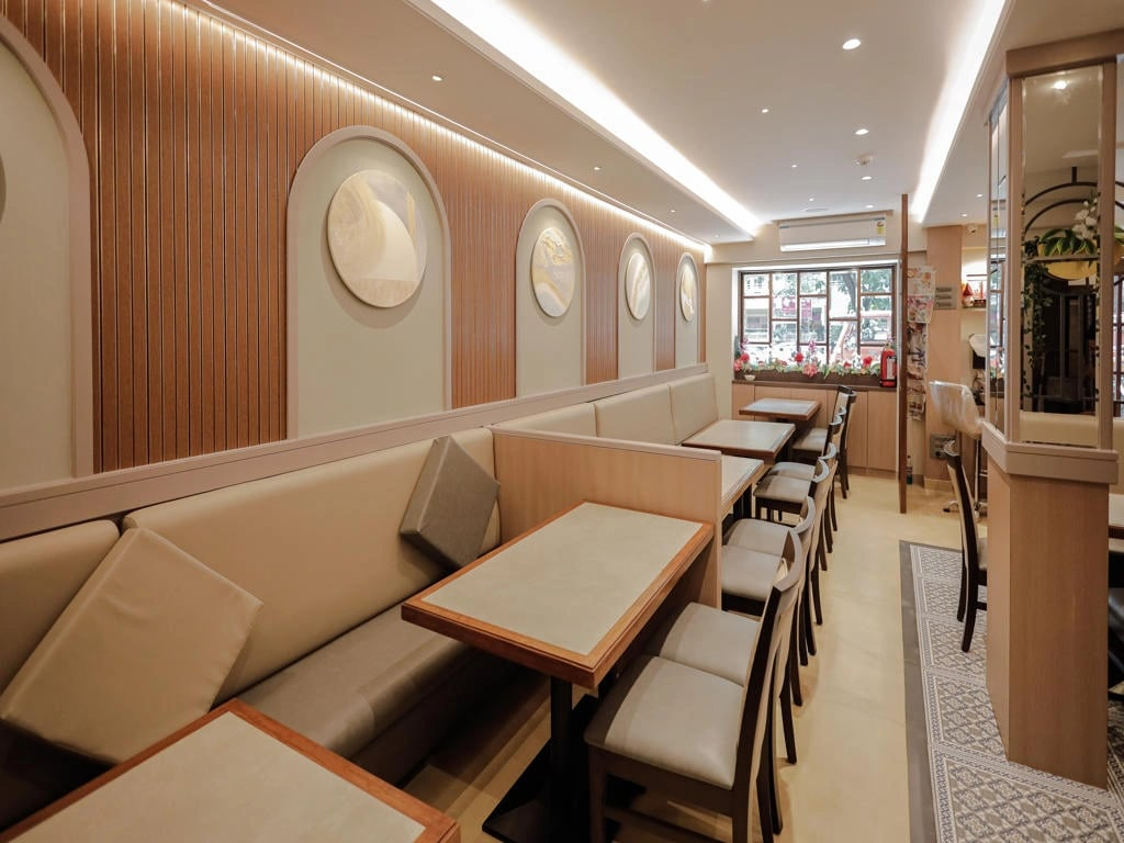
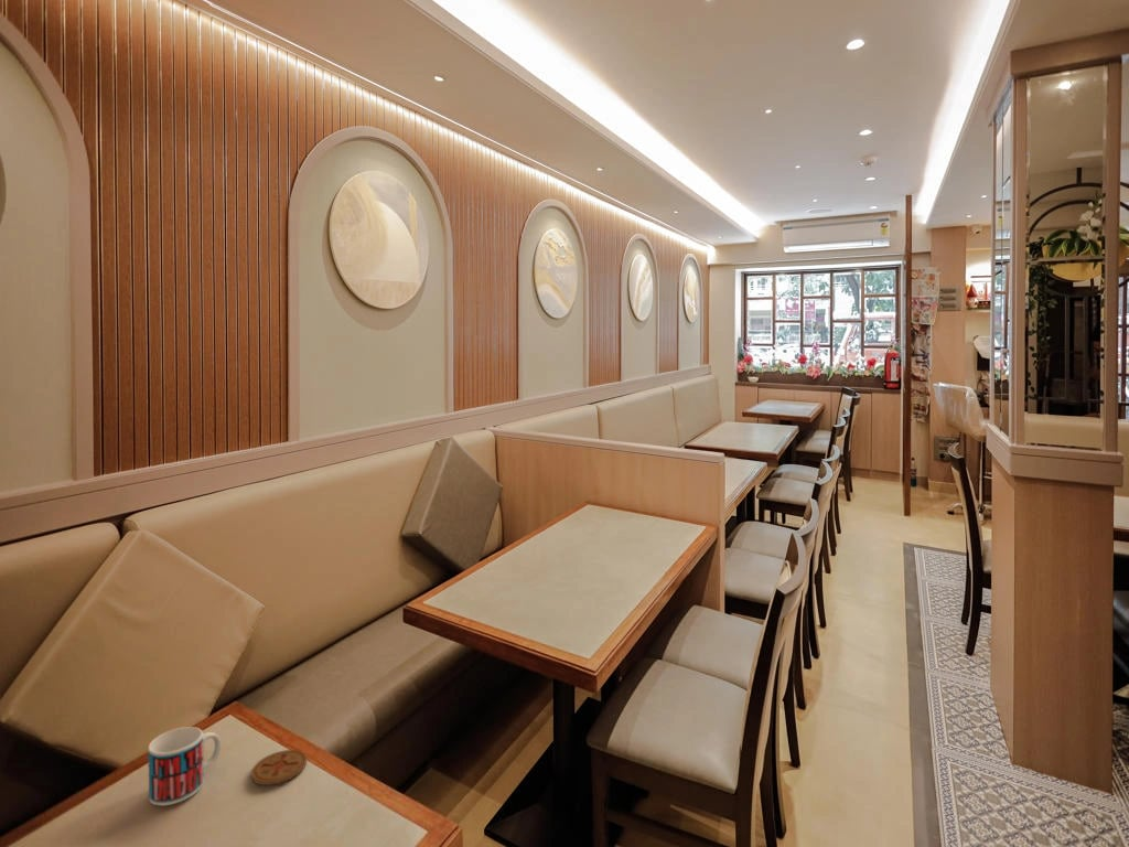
+ mug [147,726,222,806]
+ coaster [250,749,308,786]
